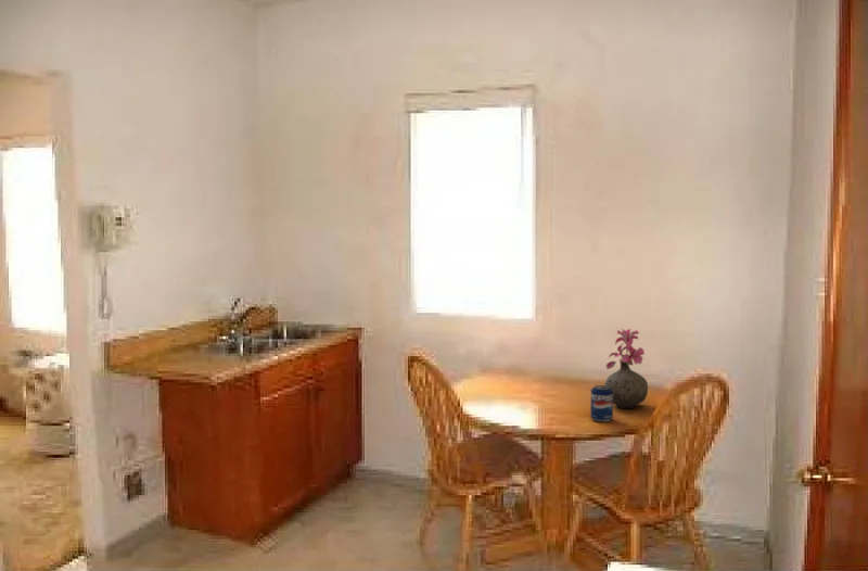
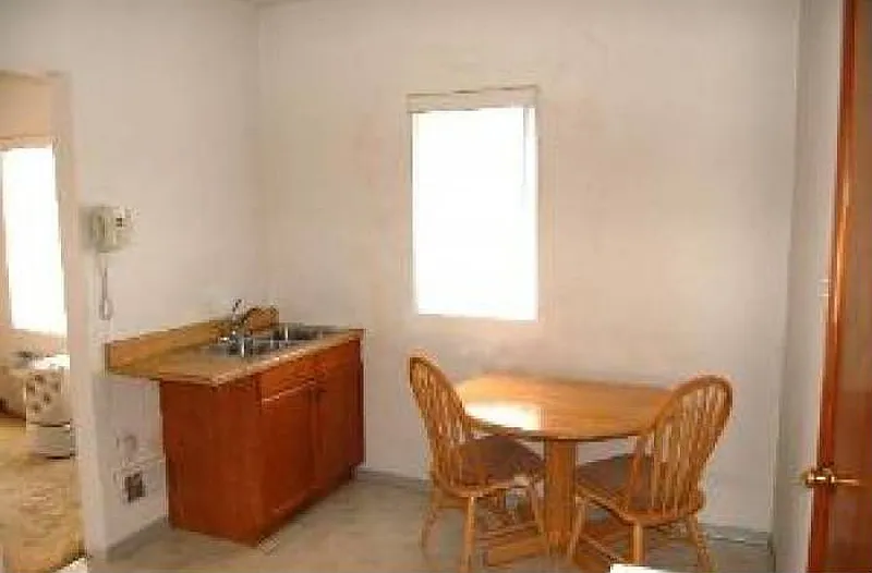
- beverage can [589,384,614,422]
- vase [603,328,649,409]
